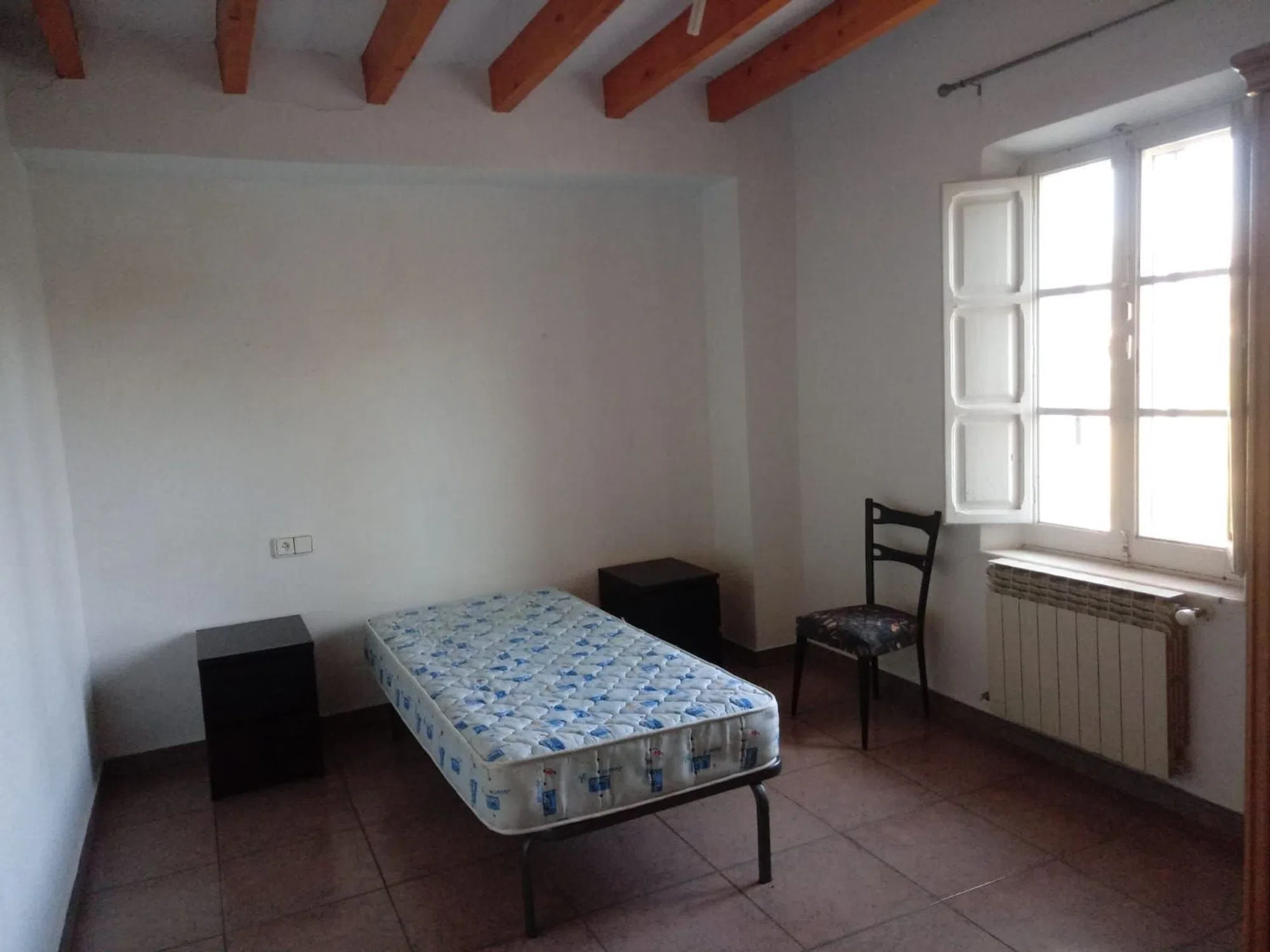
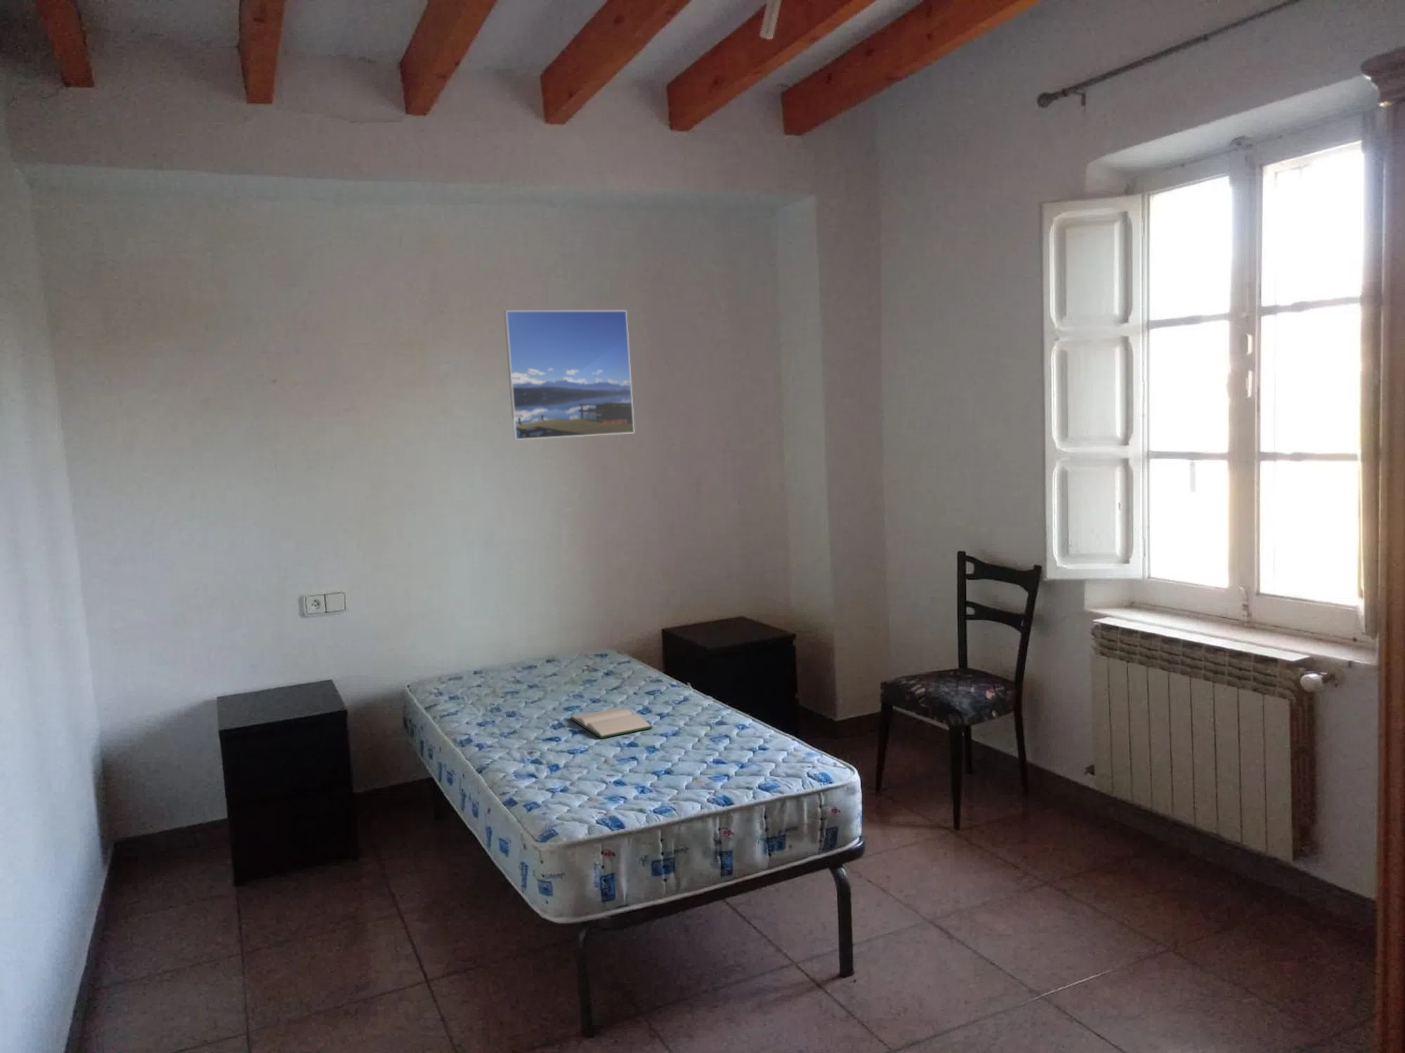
+ hardback book [570,707,654,739]
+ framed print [503,310,636,441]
